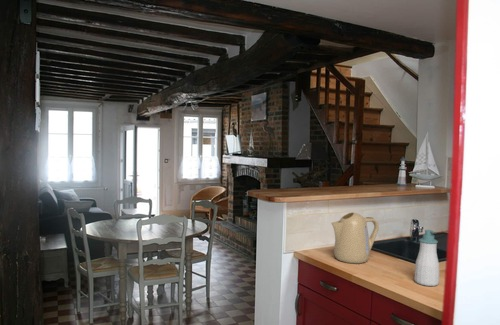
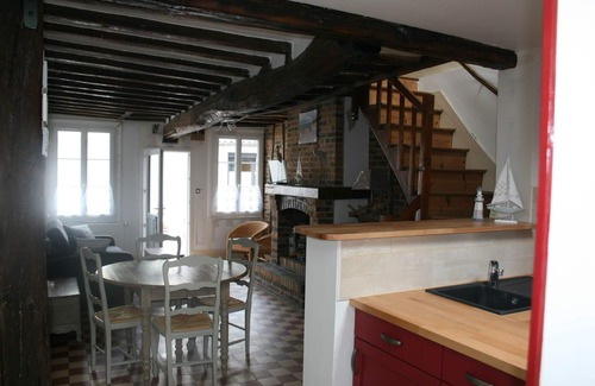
- kettle [330,212,380,264]
- soap bottle [414,229,440,287]
